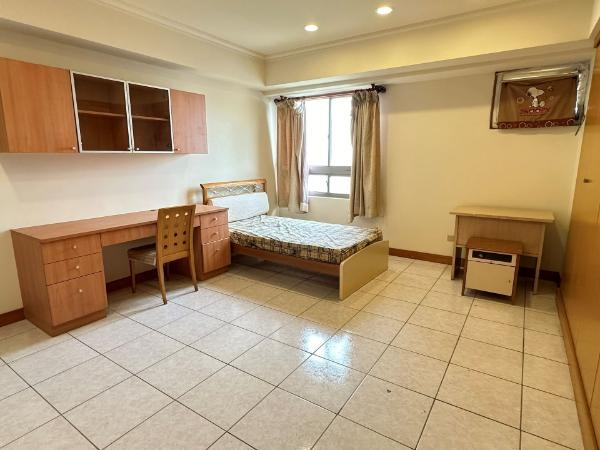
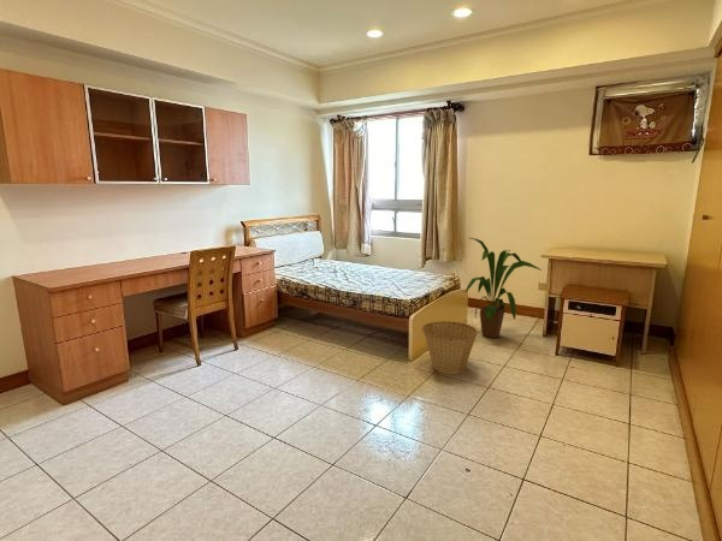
+ basket [420,320,479,374]
+ house plant [463,237,543,339]
